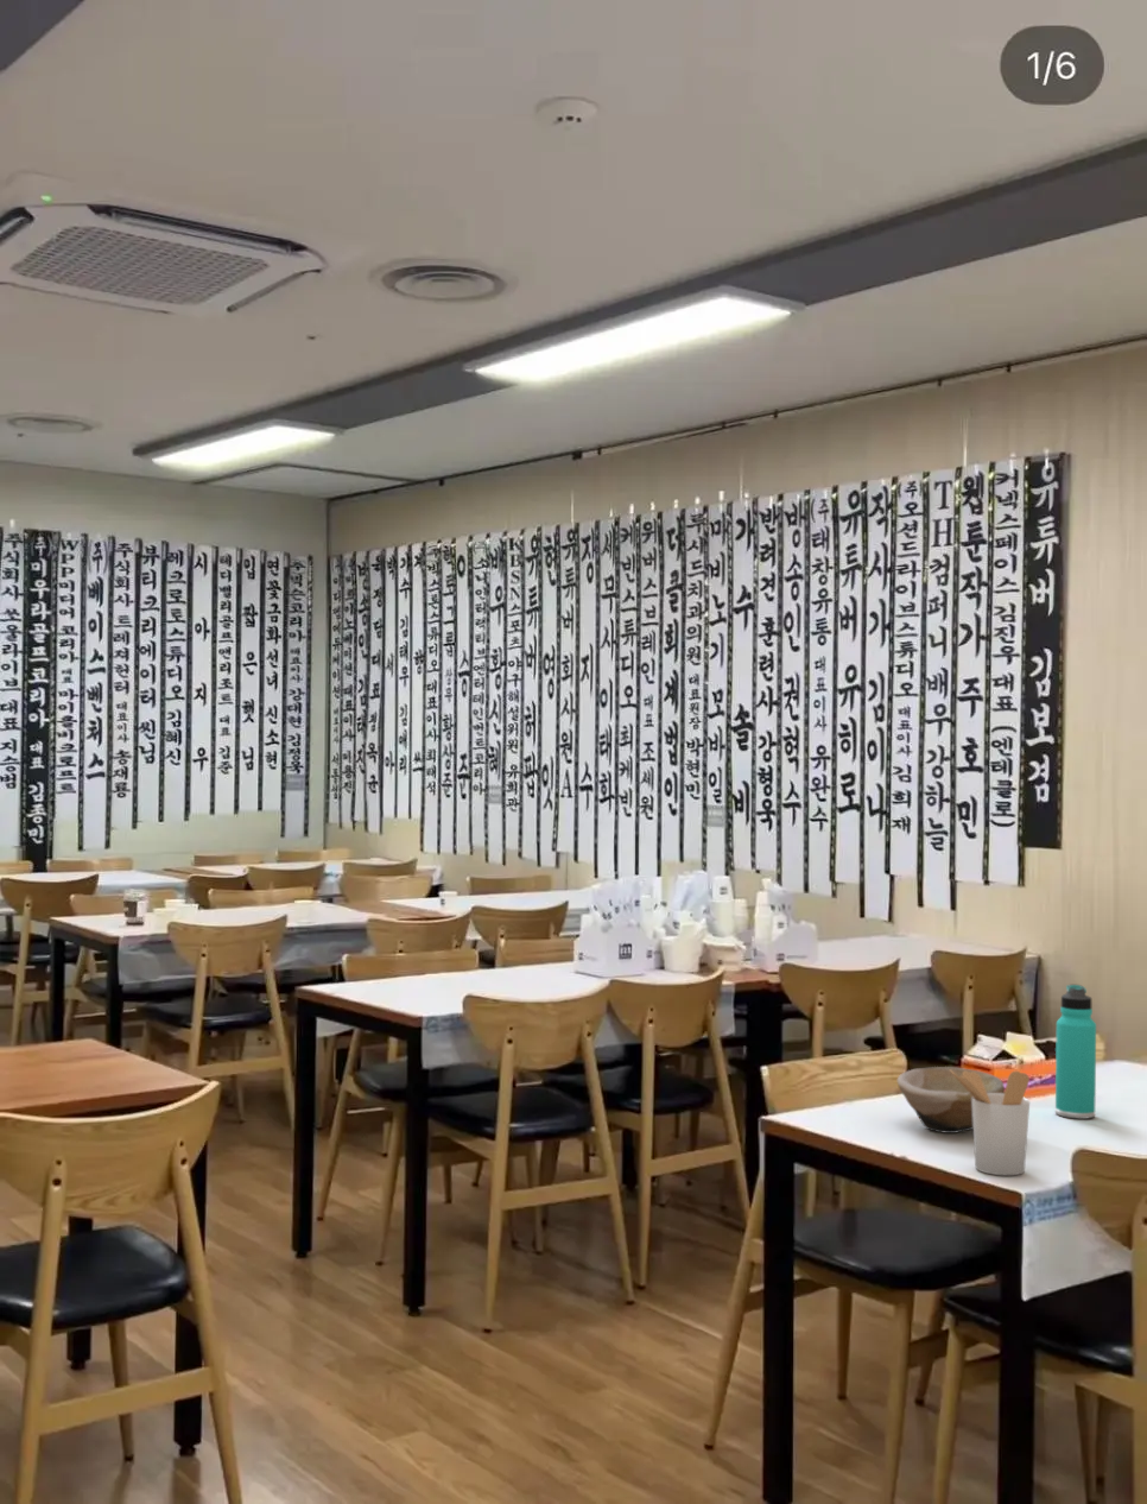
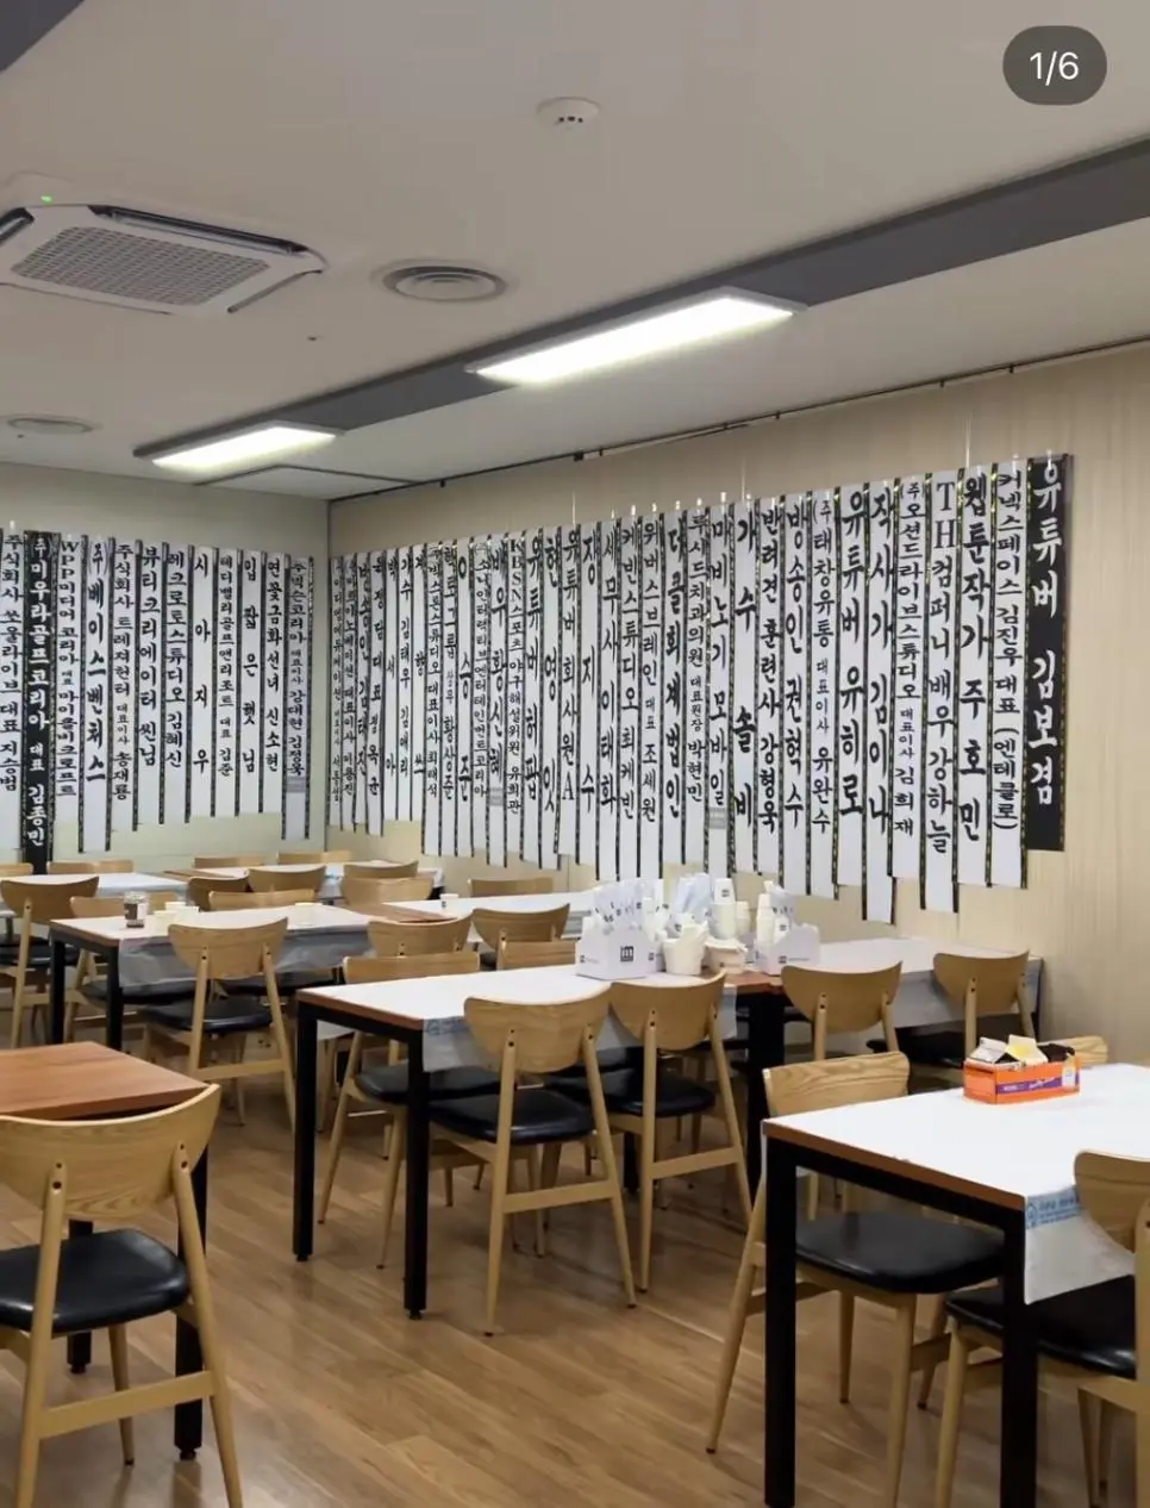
- utensil holder [949,1069,1030,1176]
- thermos bottle [1054,983,1098,1121]
- bowl [896,1065,1006,1134]
